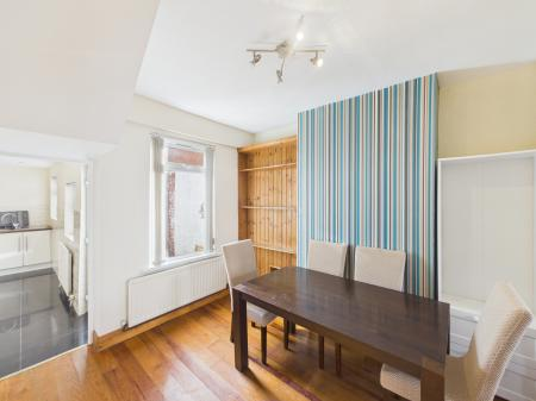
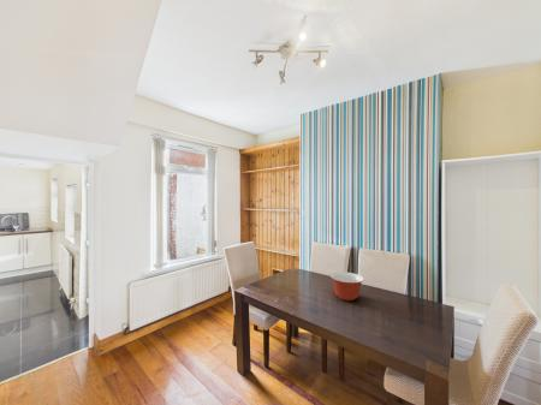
+ mixing bowl [329,270,365,302]
